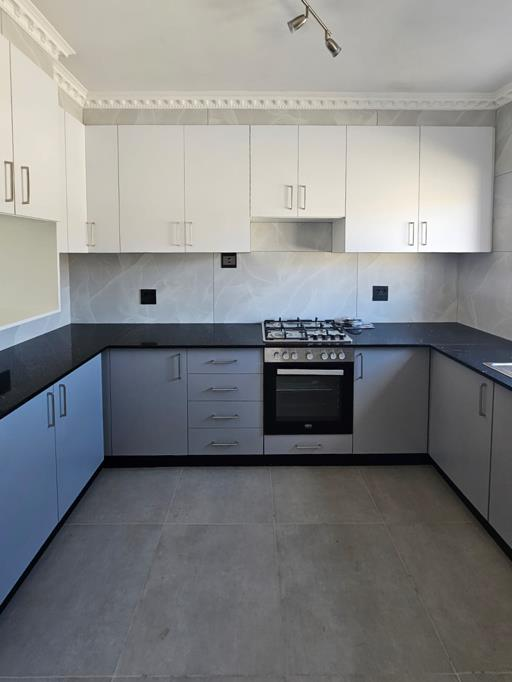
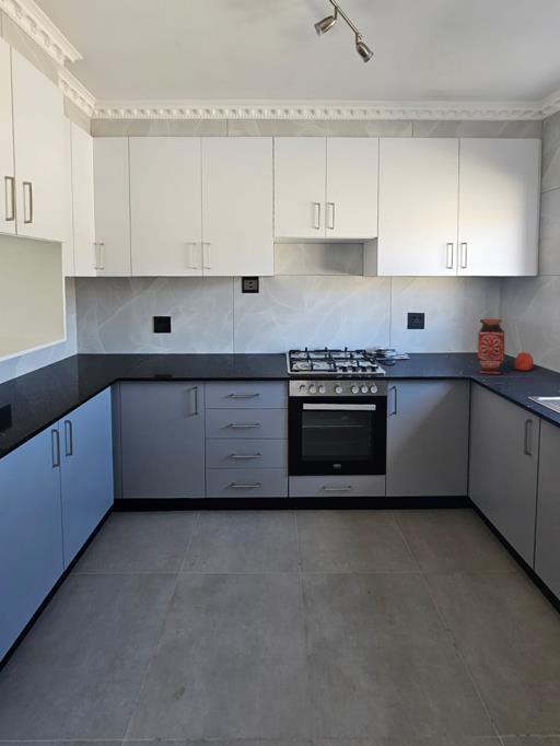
+ vase [477,318,506,375]
+ apple [513,351,535,372]
